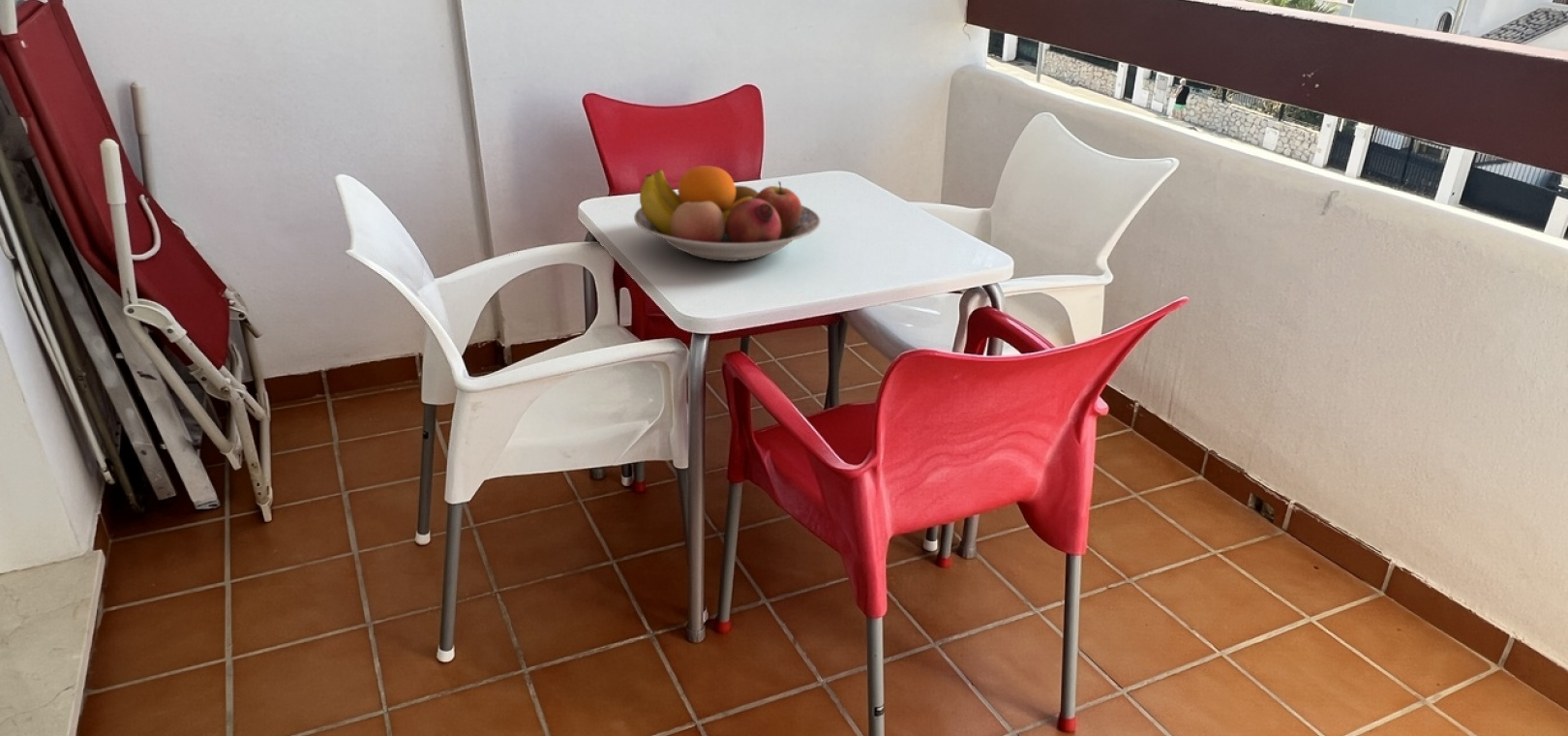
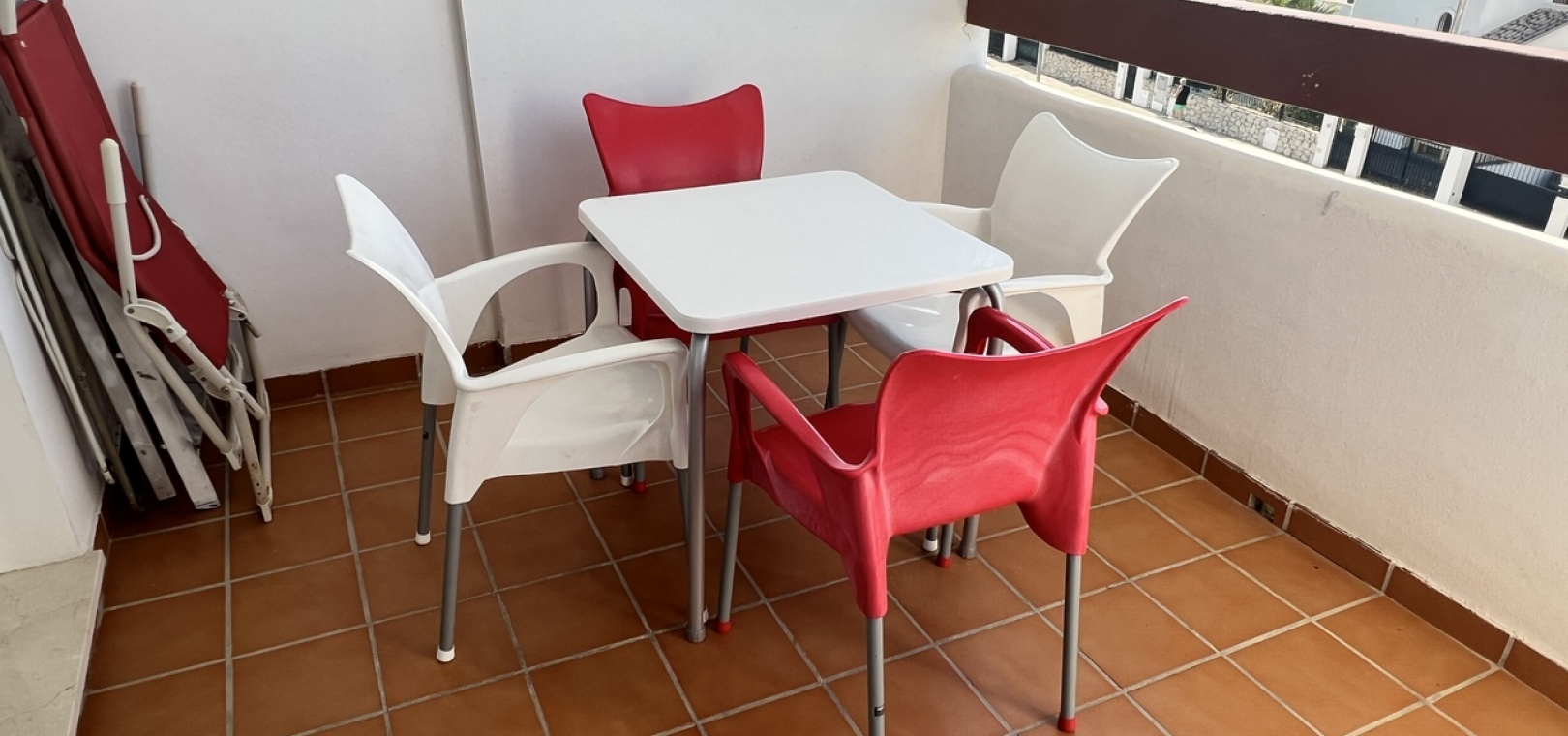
- fruit bowl [633,165,822,262]
